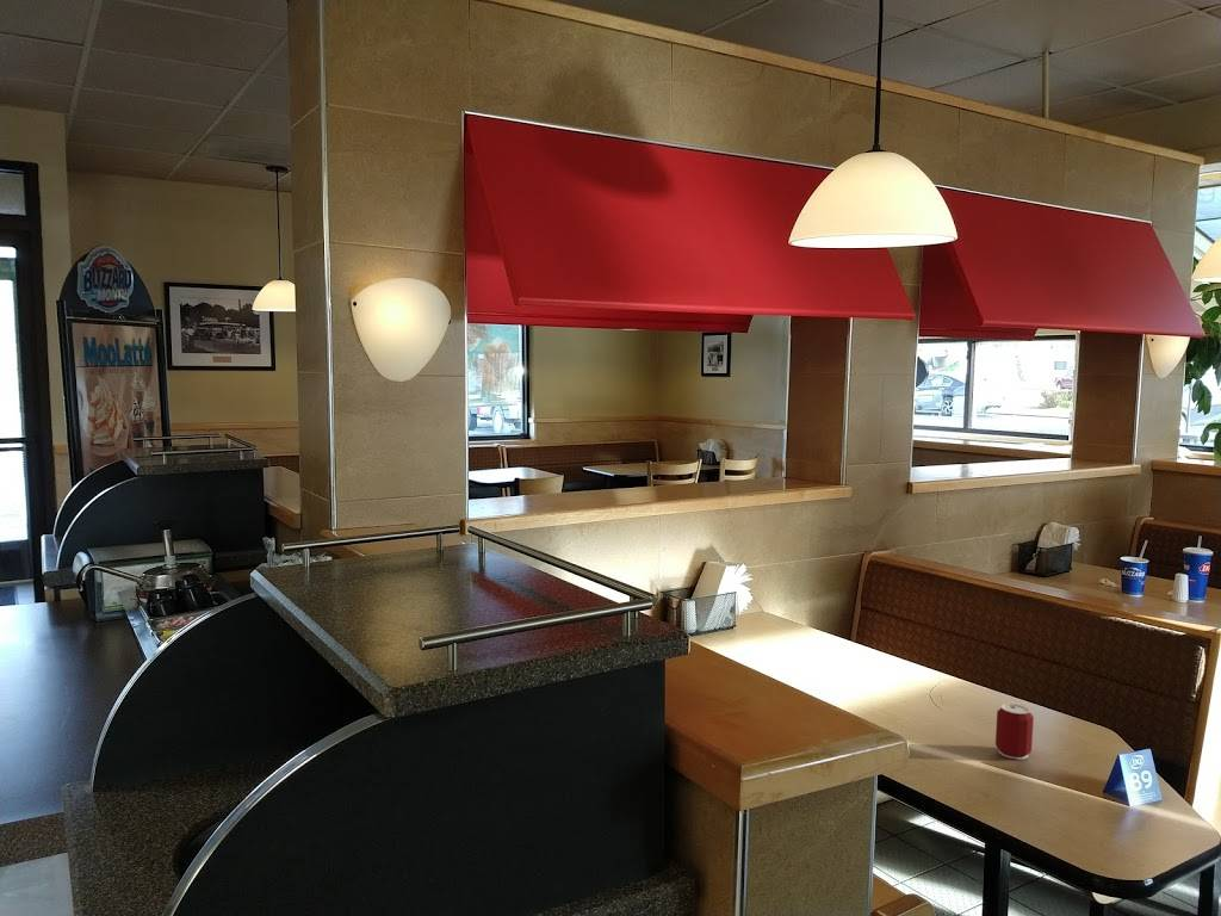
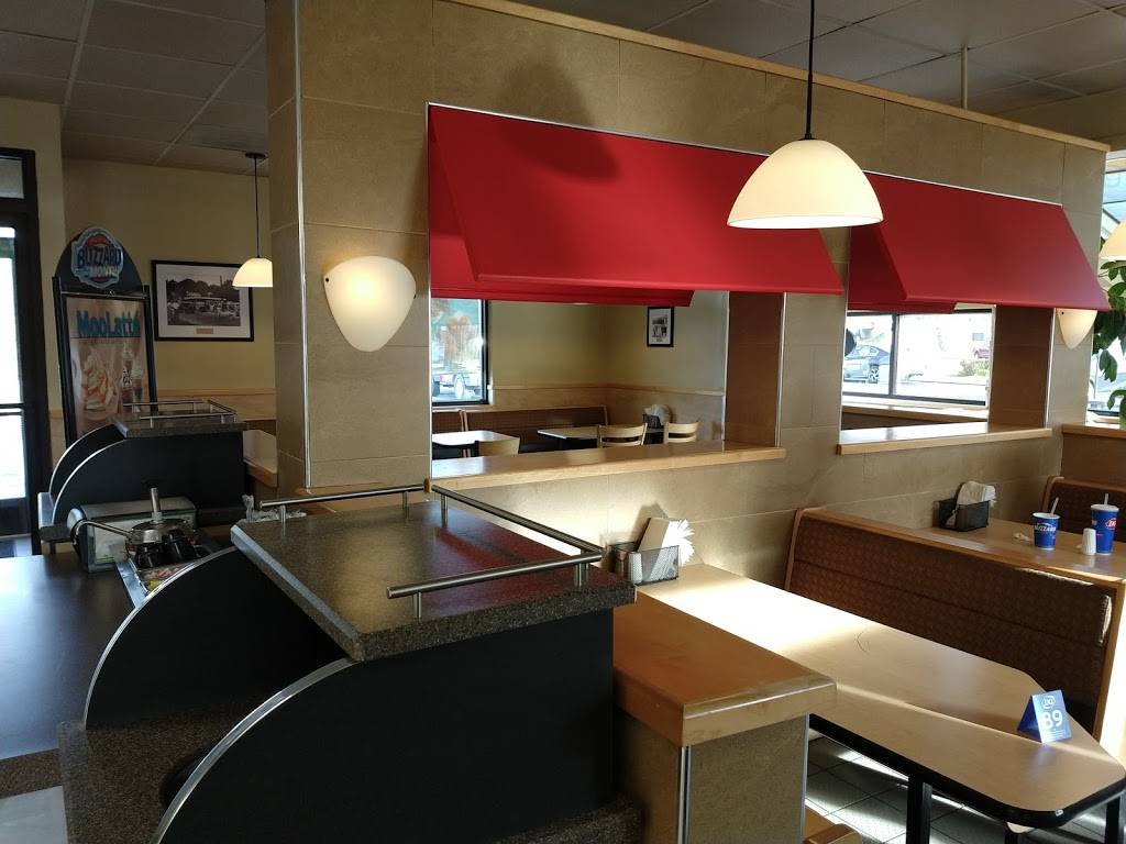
- can [994,703,1035,760]
